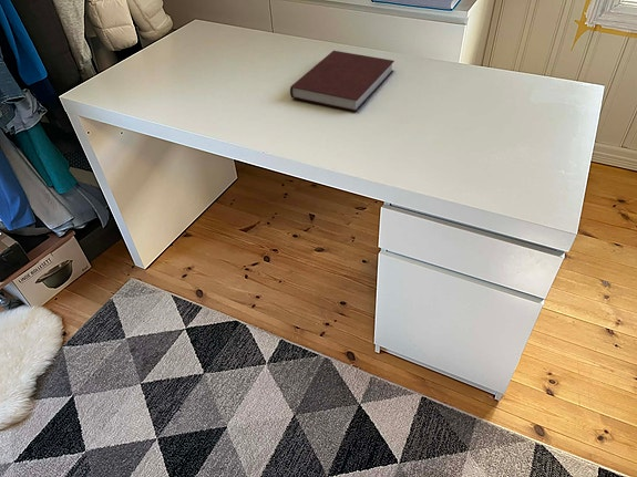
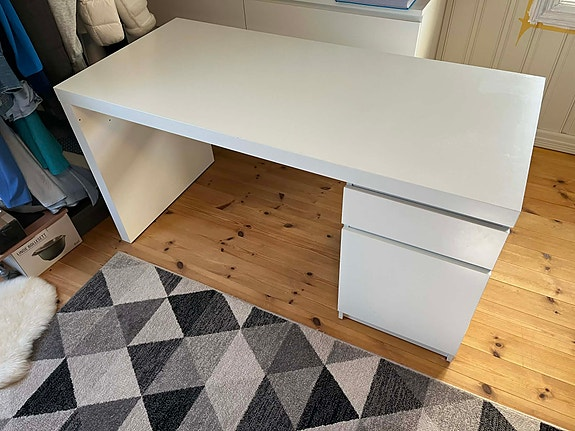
- notebook [289,50,395,113]
